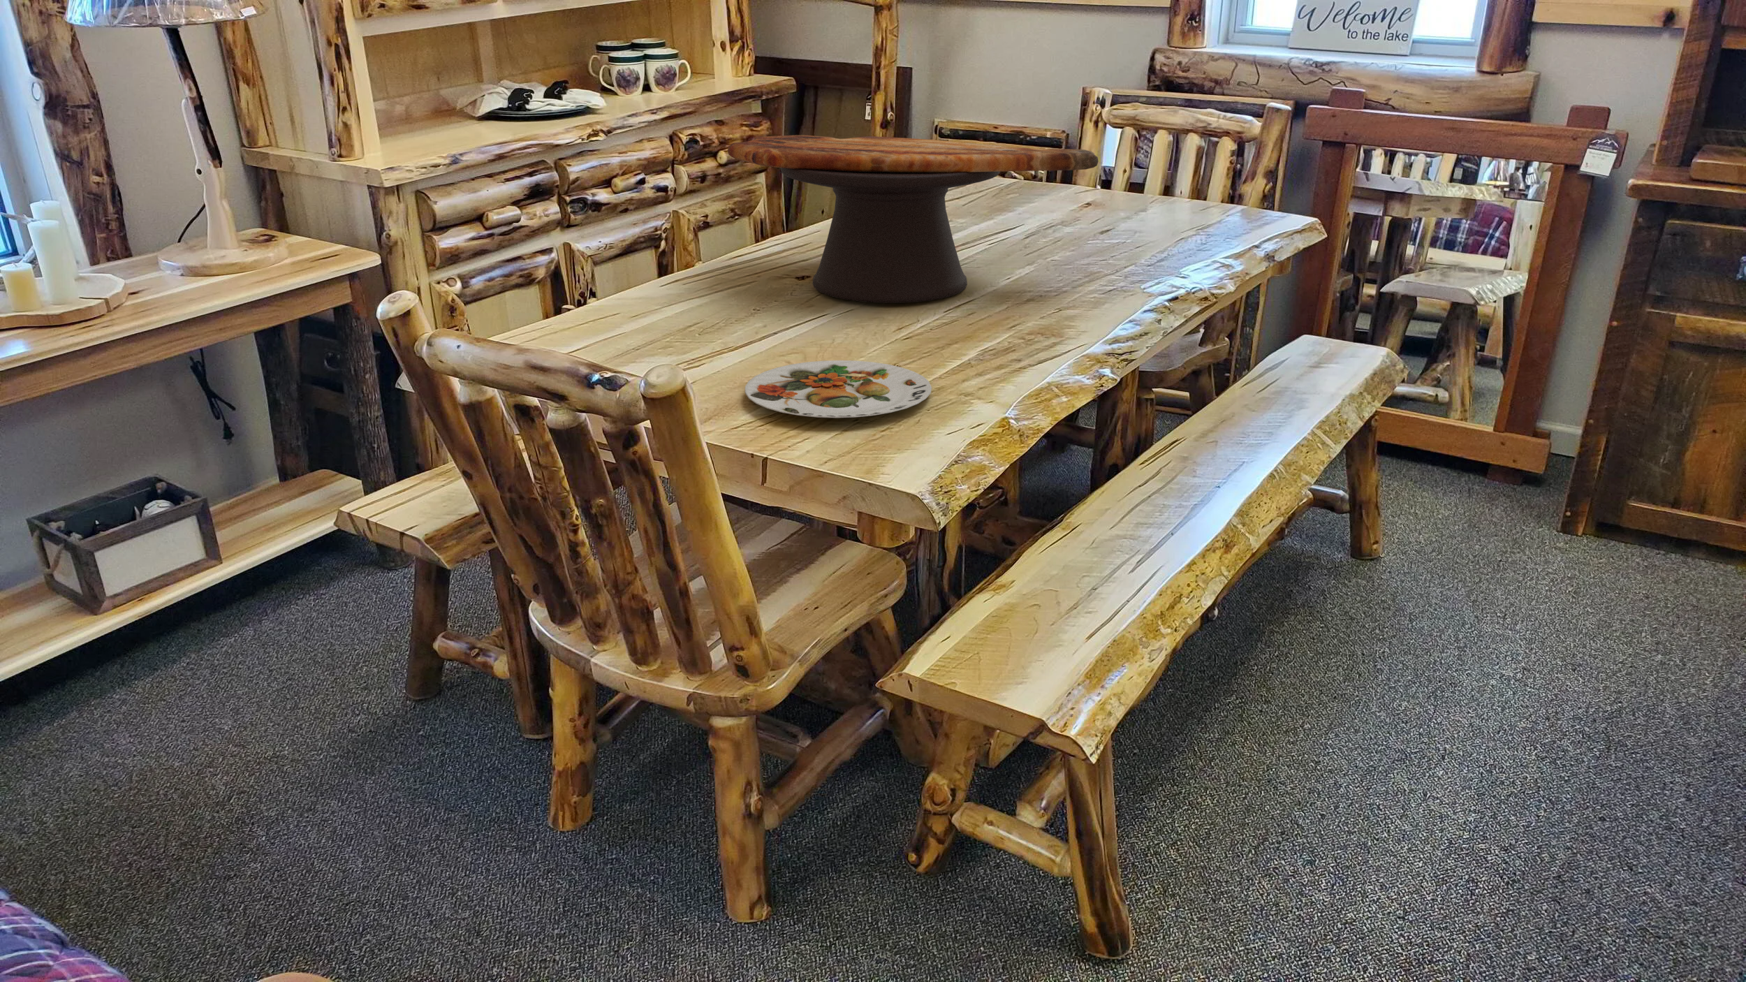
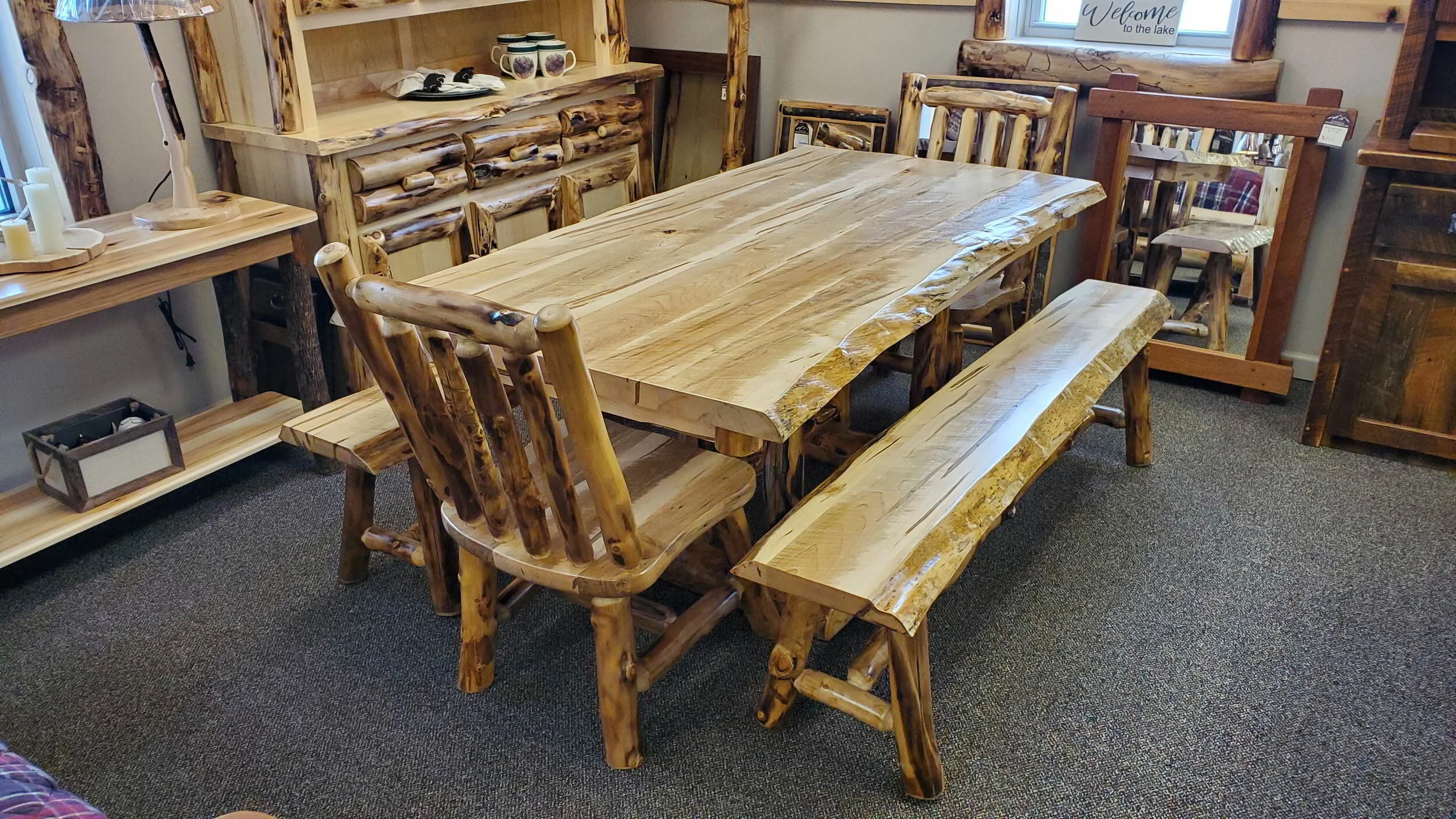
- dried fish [727,134,1100,303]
- plate [745,360,933,418]
